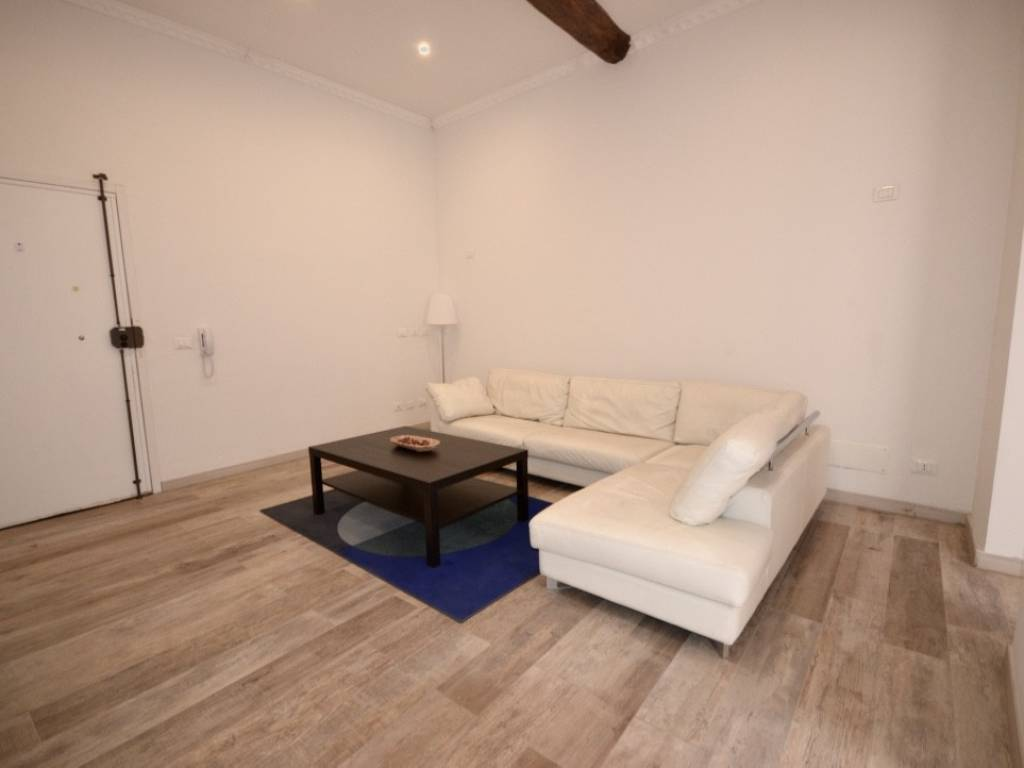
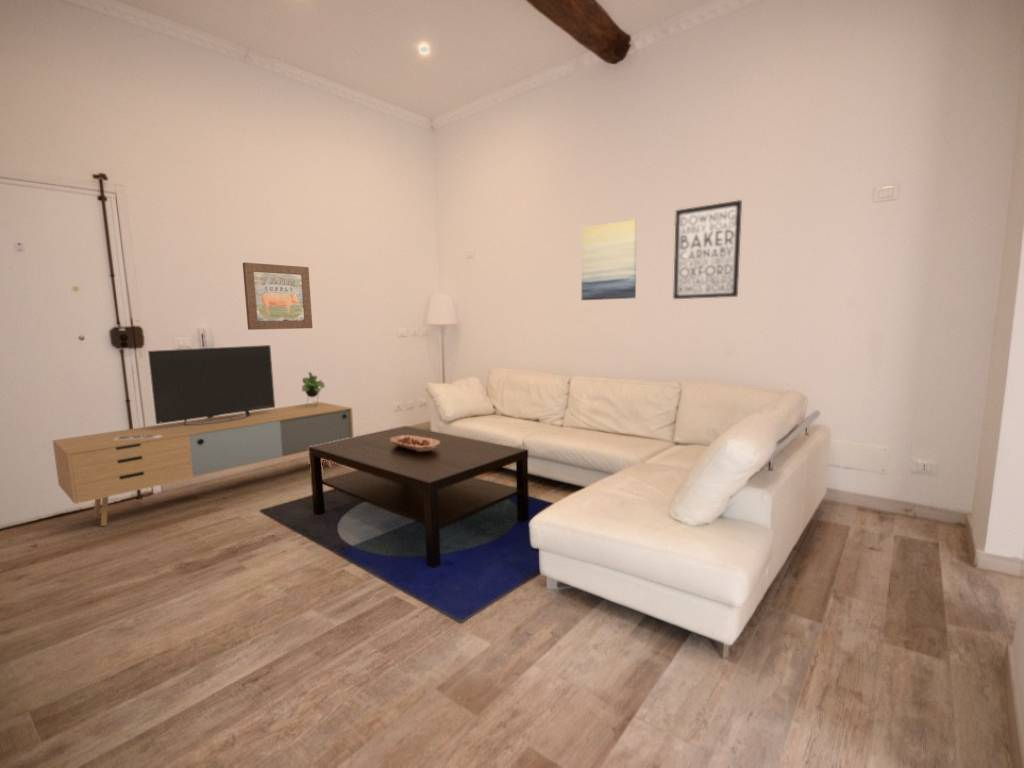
+ wall art [581,219,638,301]
+ wall art [242,262,313,331]
+ media console [51,344,355,527]
+ wall art [672,199,743,300]
